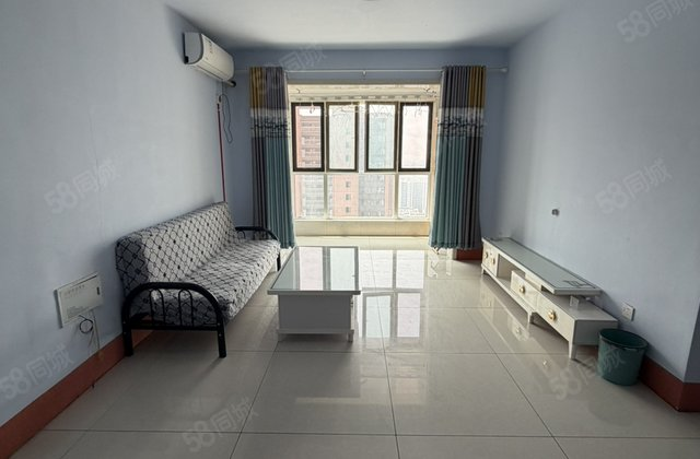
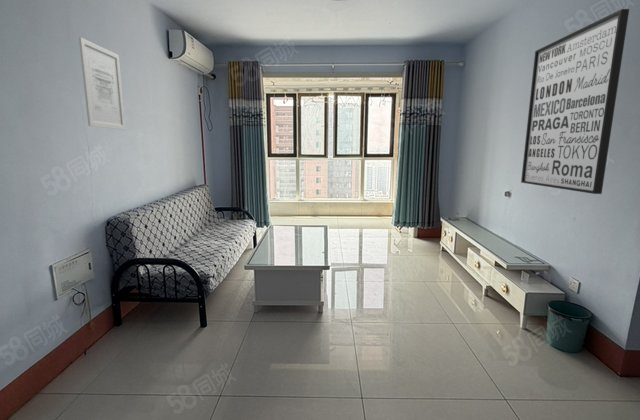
+ wall art [520,8,630,195]
+ wall art [78,36,127,131]
